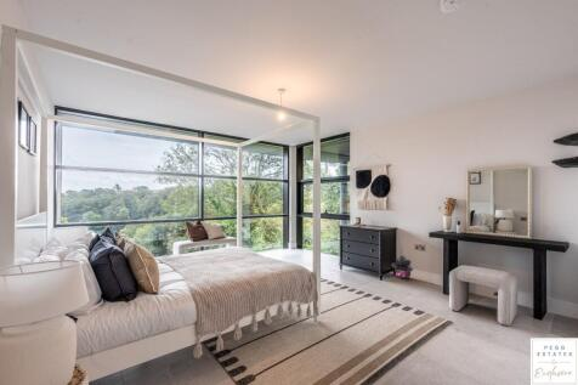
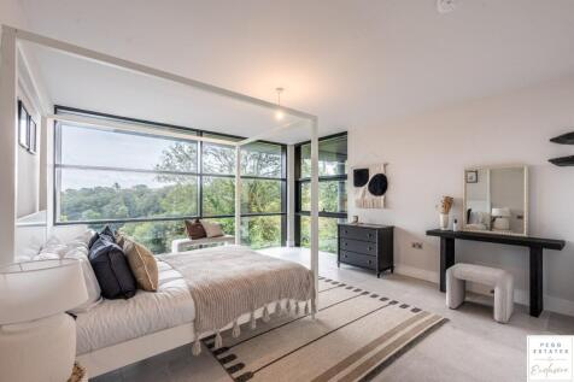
- potted plant [390,254,414,279]
